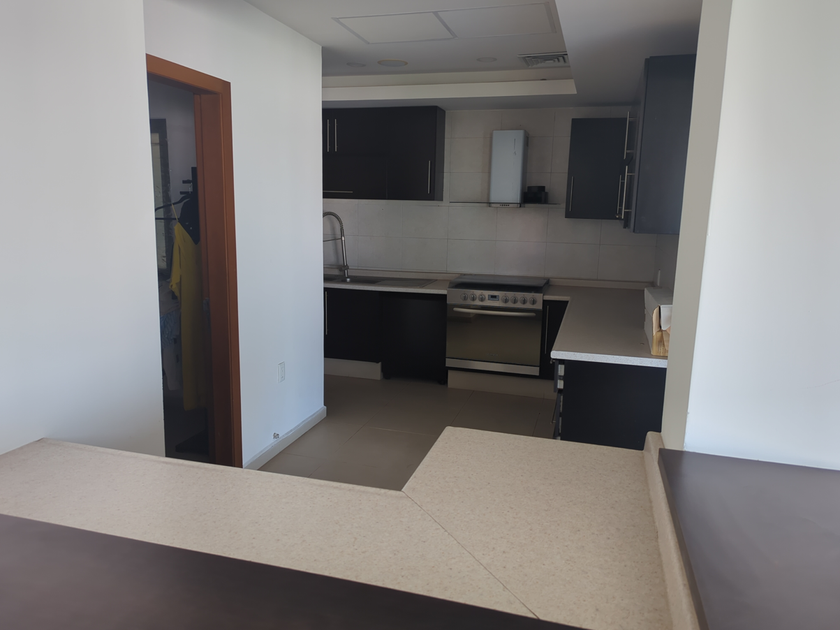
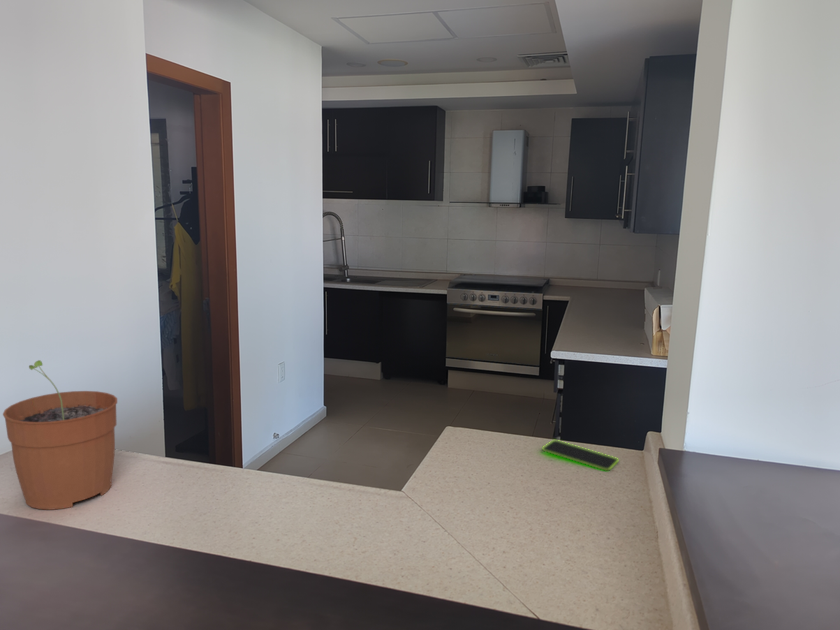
+ smartphone [541,439,620,472]
+ plant pot [2,359,118,511]
